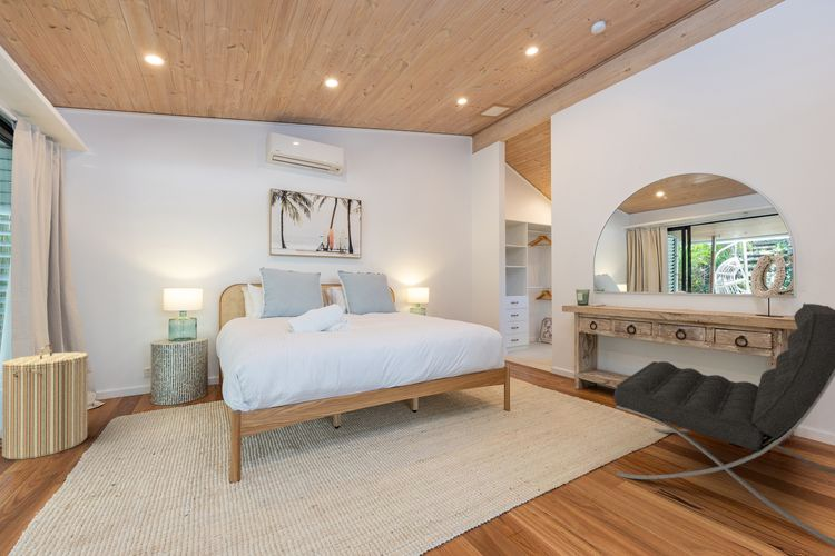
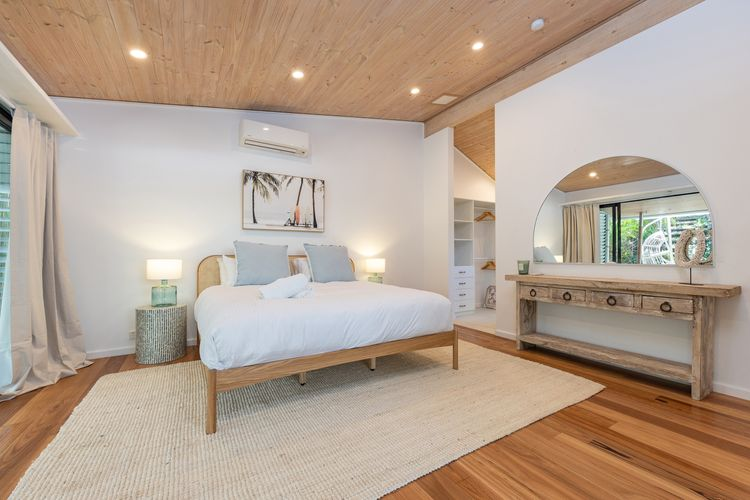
- lounge chair [612,302,835,547]
- laundry hamper [1,342,89,460]
